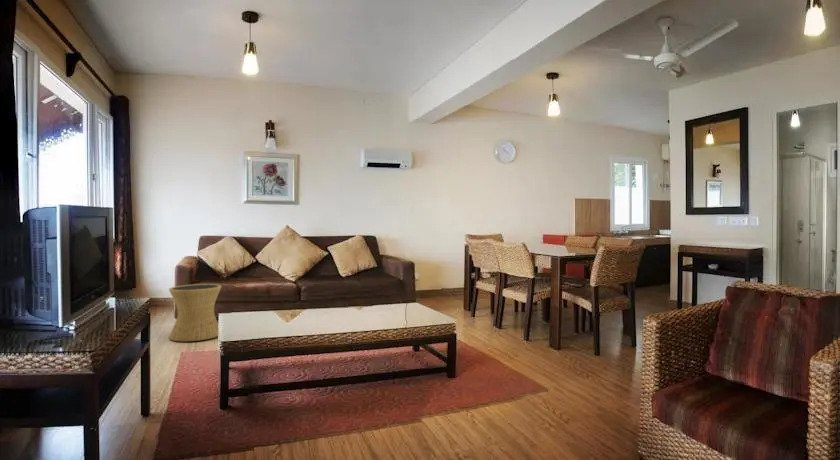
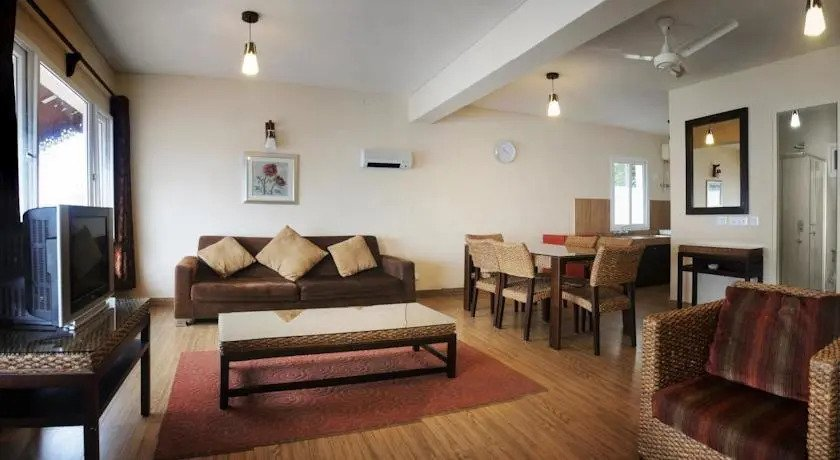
- side table [168,283,223,343]
